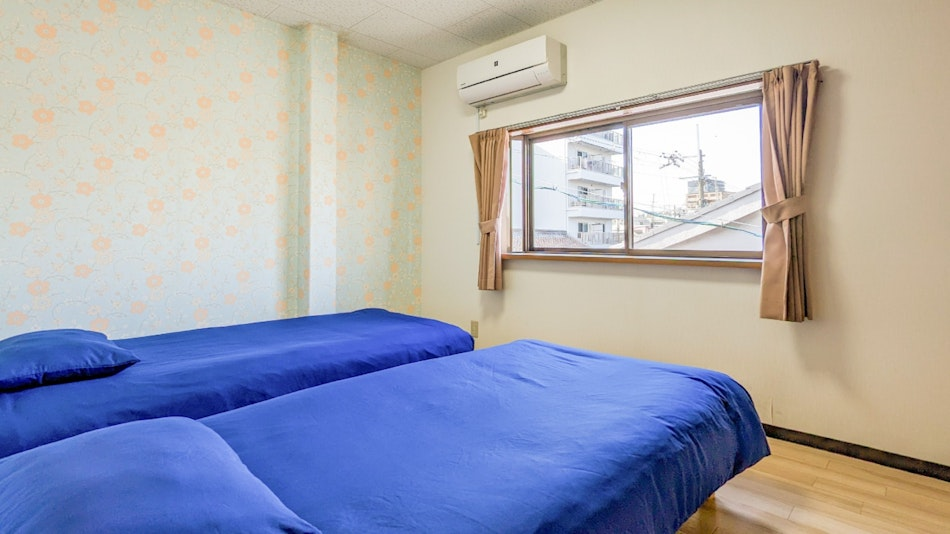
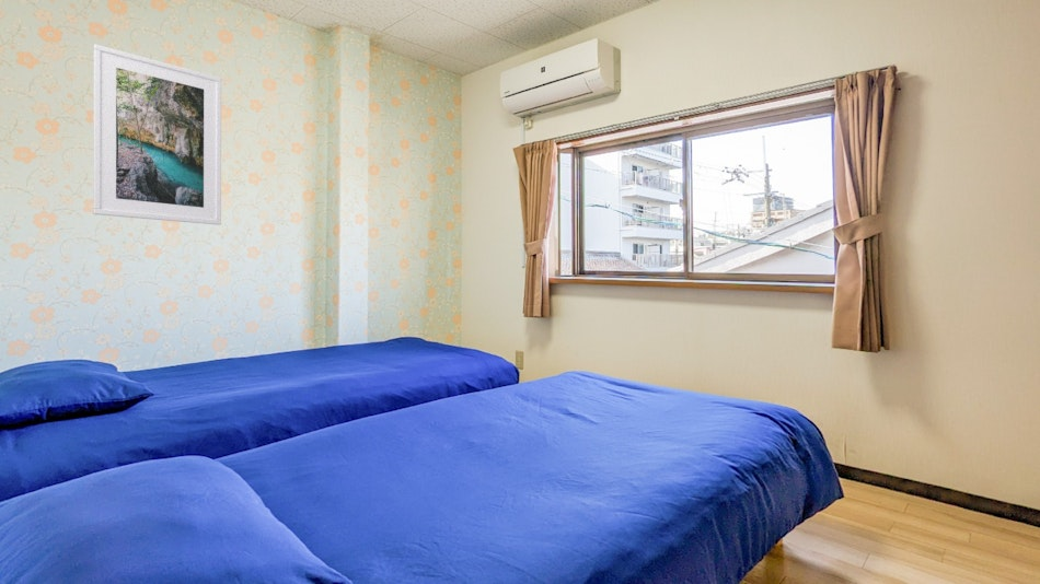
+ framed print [92,44,222,226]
